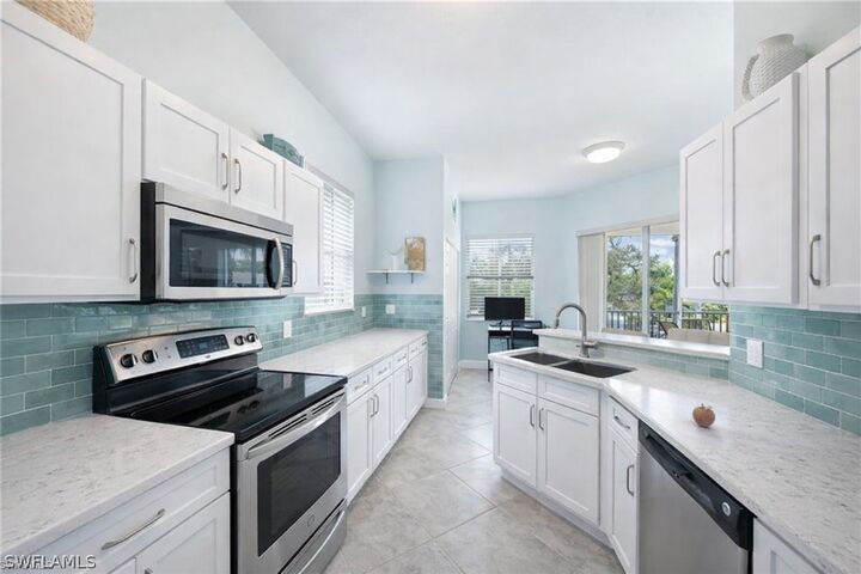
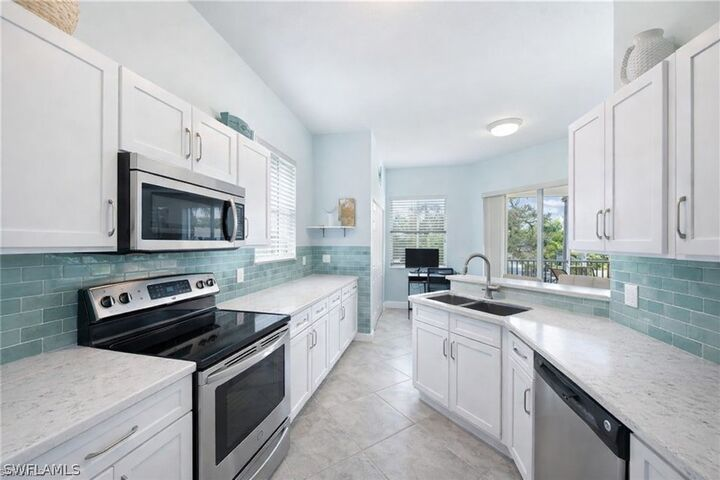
- fruit [691,403,716,428]
